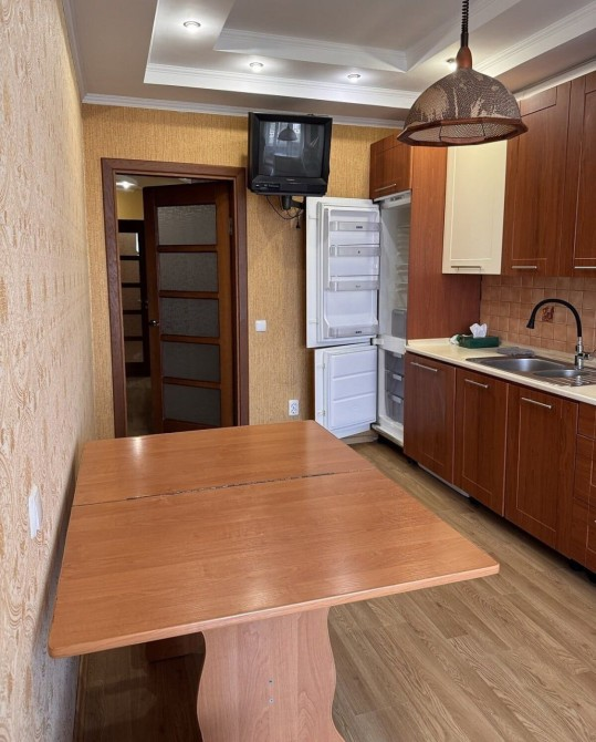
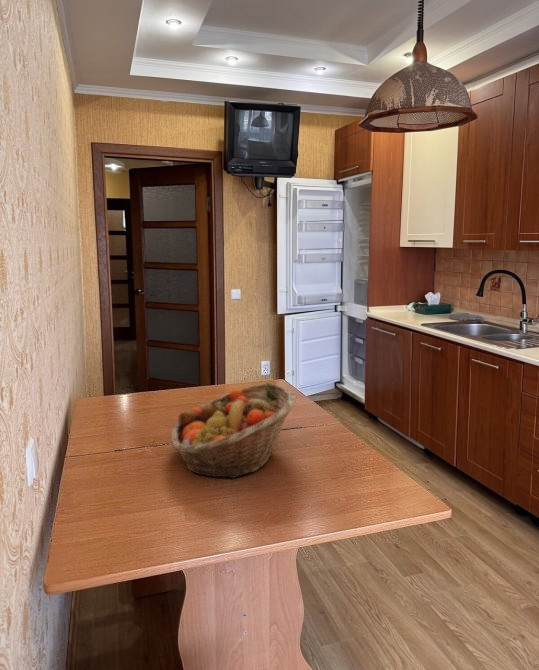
+ fruit basket [170,382,297,479]
